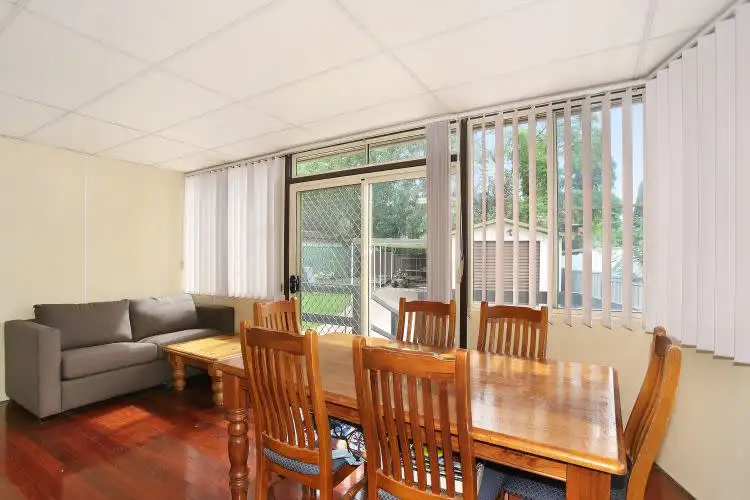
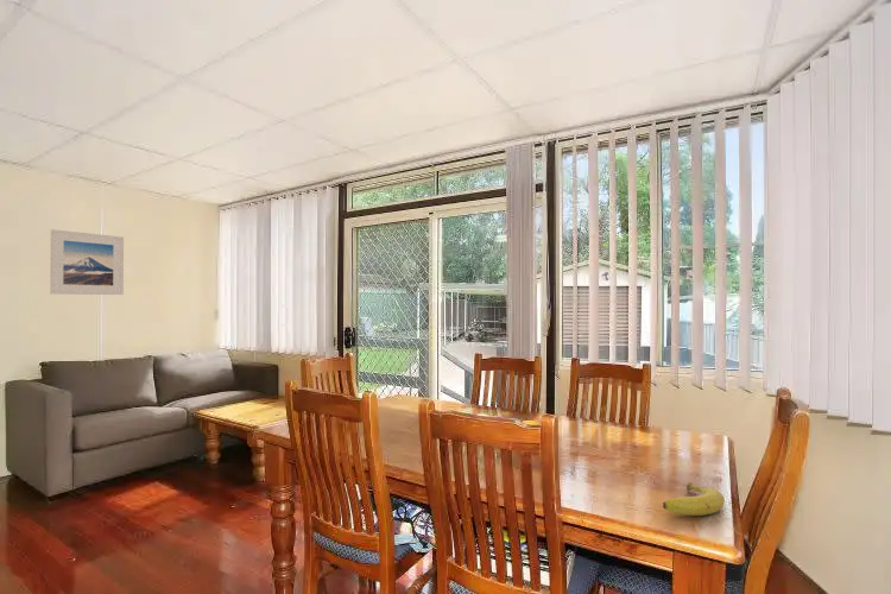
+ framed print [49,228,125,296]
+ fruit [662,481,726,517]
